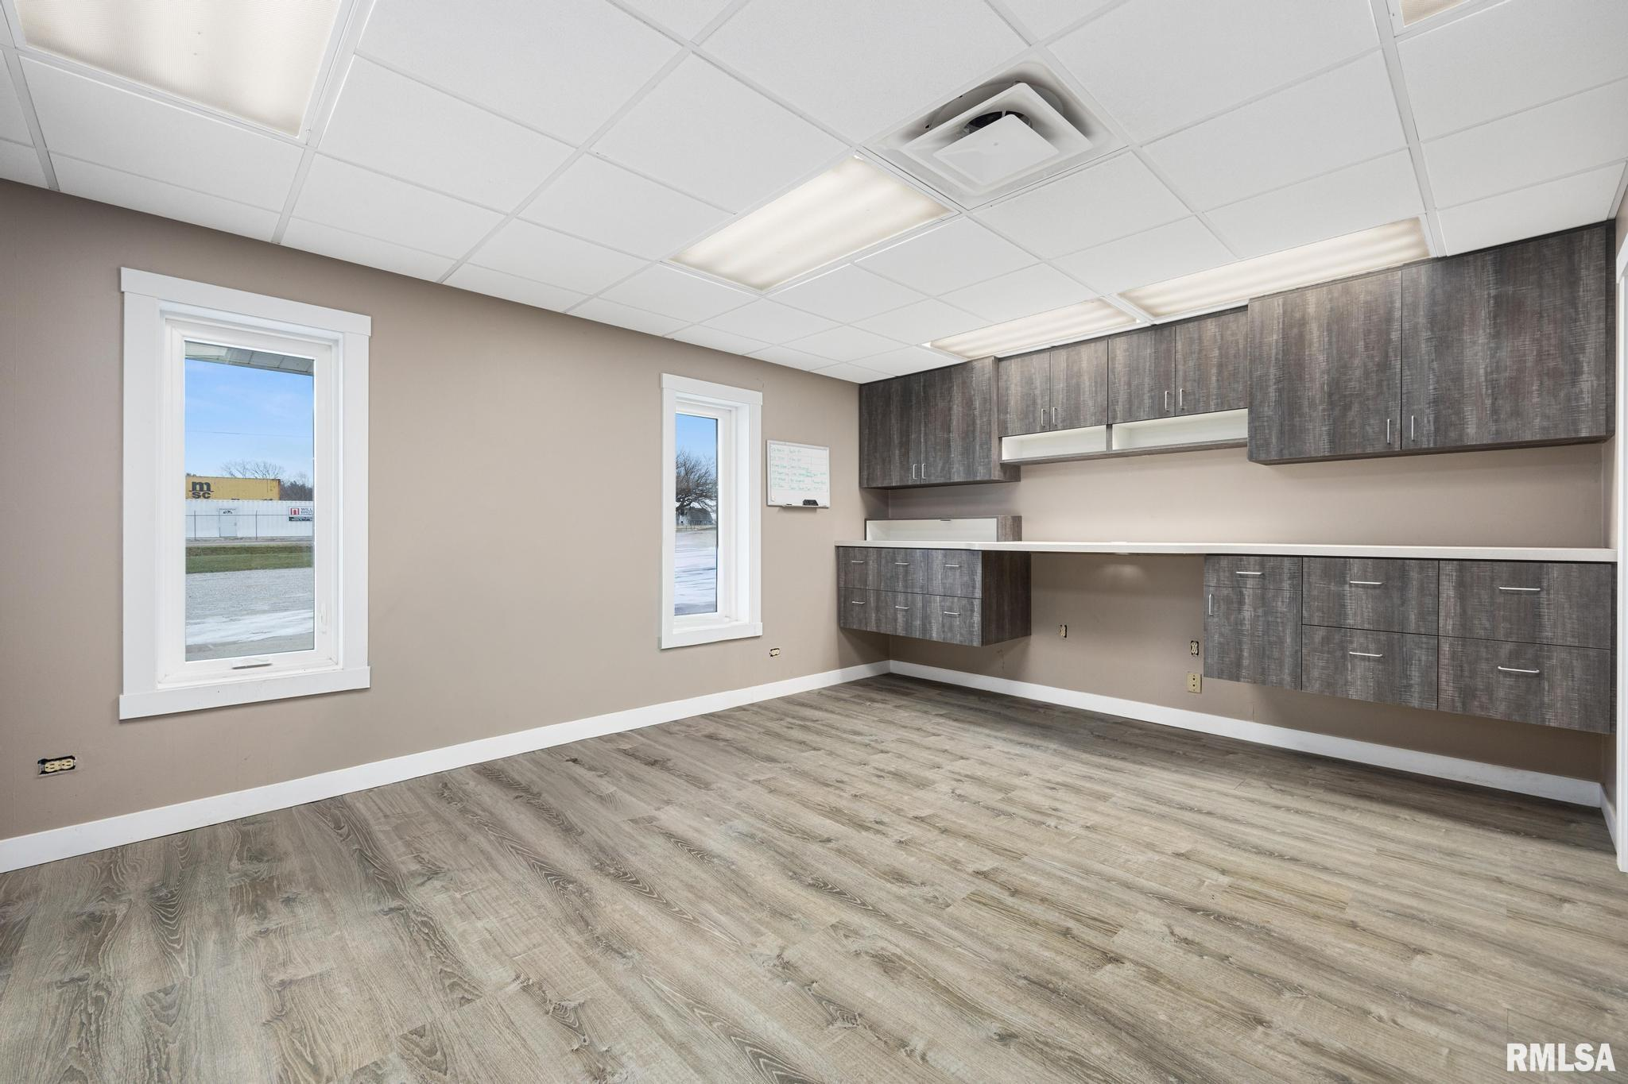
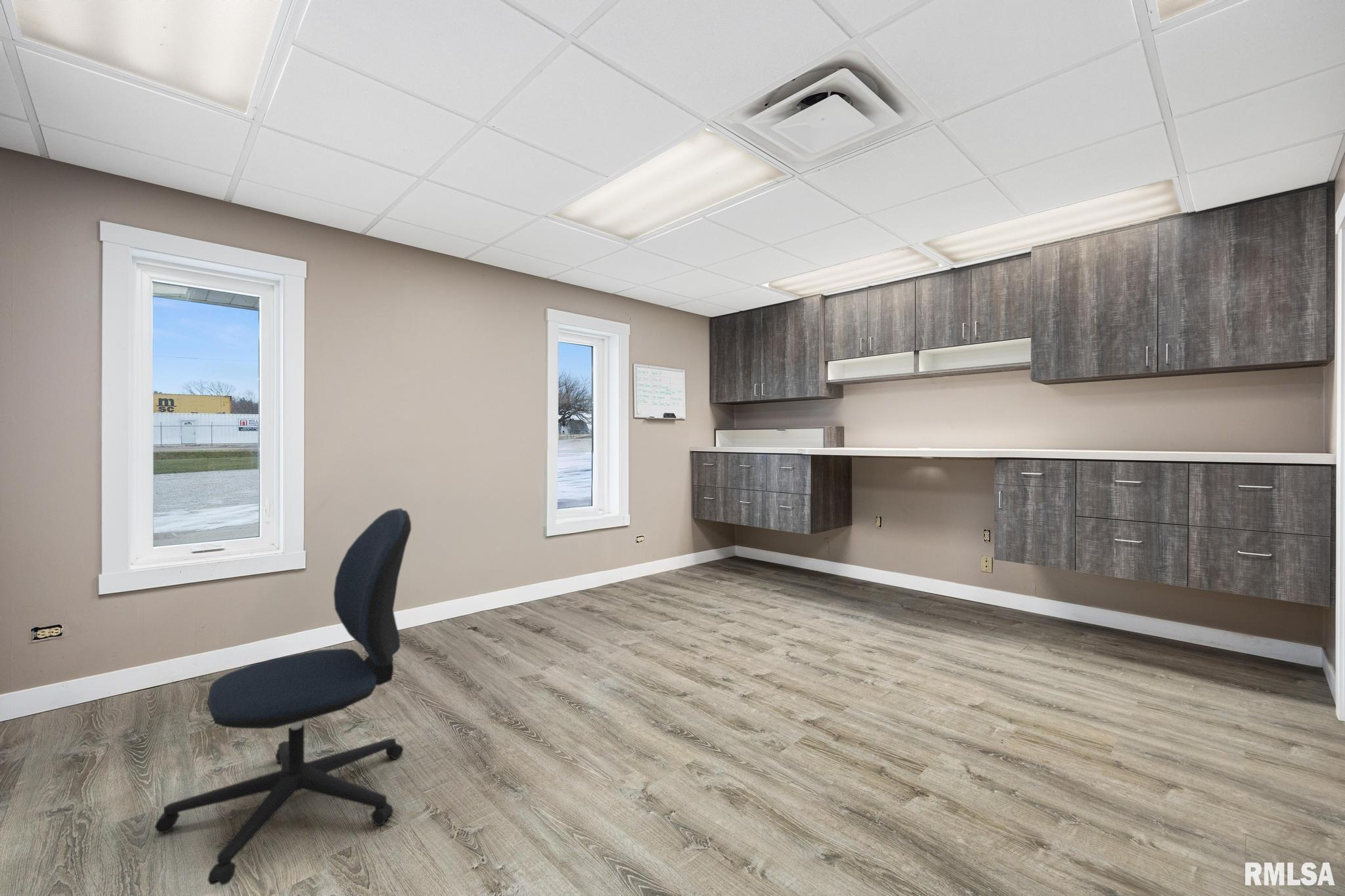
+ office chair [154,507,412,885]
